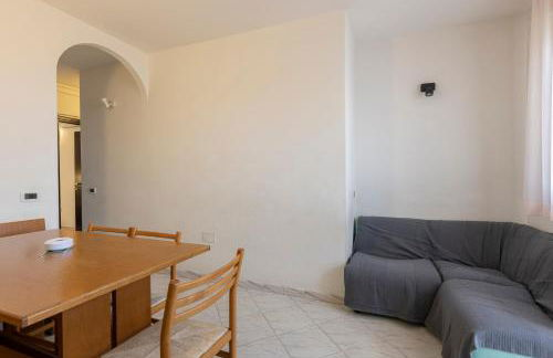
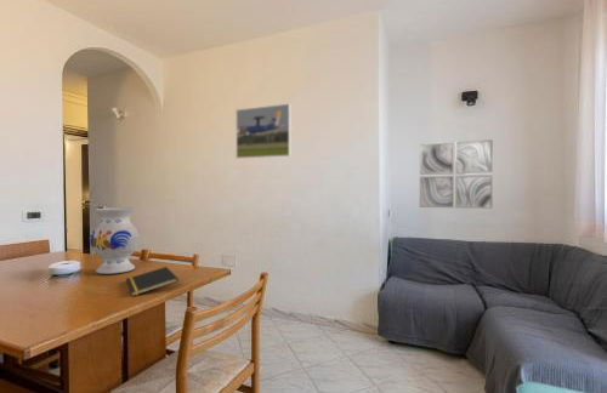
+ wall art [419,138,494,210]
+ vase [89,206,141,275]
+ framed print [236,103,293,160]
+ notepad [125,266,180,297]
